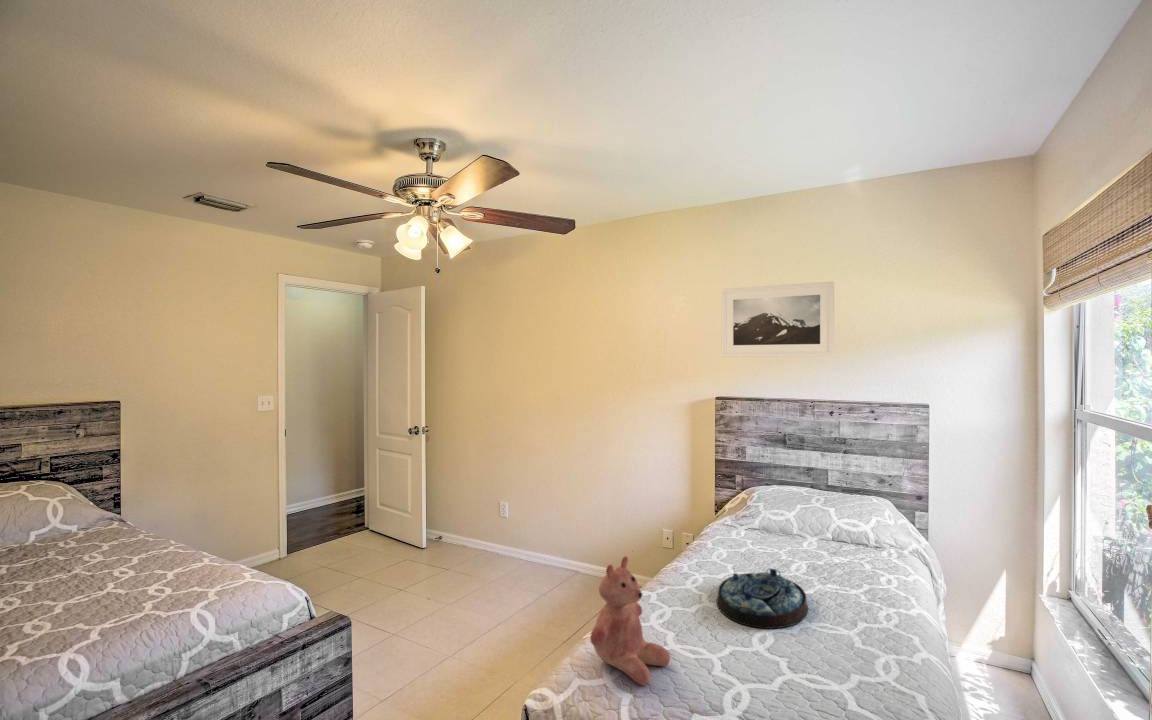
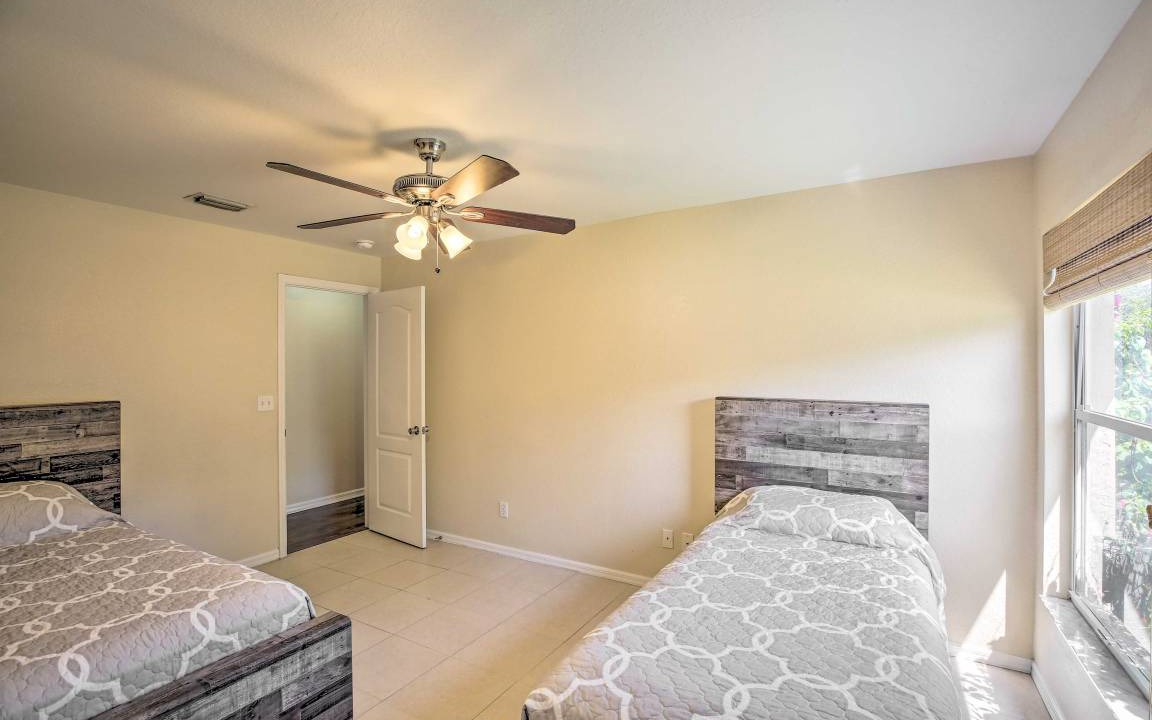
- serving tray [715,568,809,630]
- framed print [721,280,835,358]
- teddy bear [589,555,671,686]
